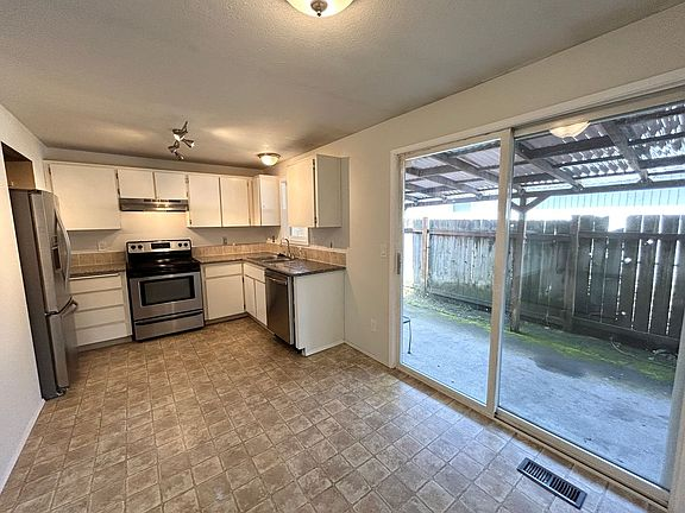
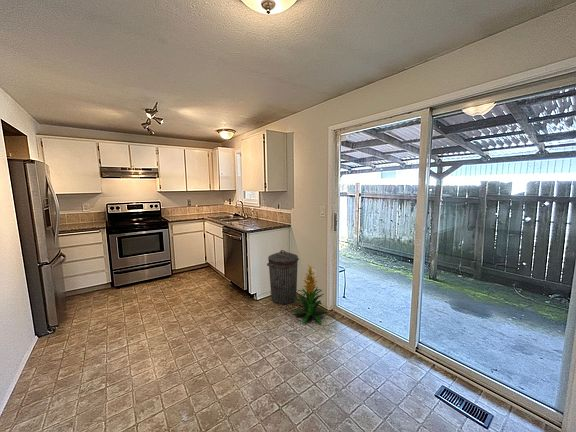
+ trash can [266,249,300,306]
+ indoor plant [292,264,327,325]
